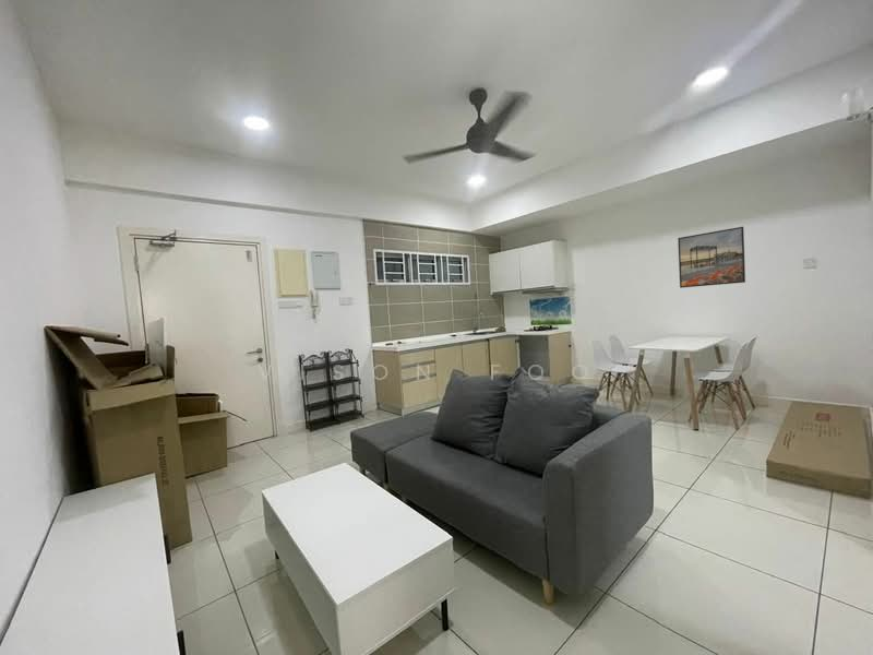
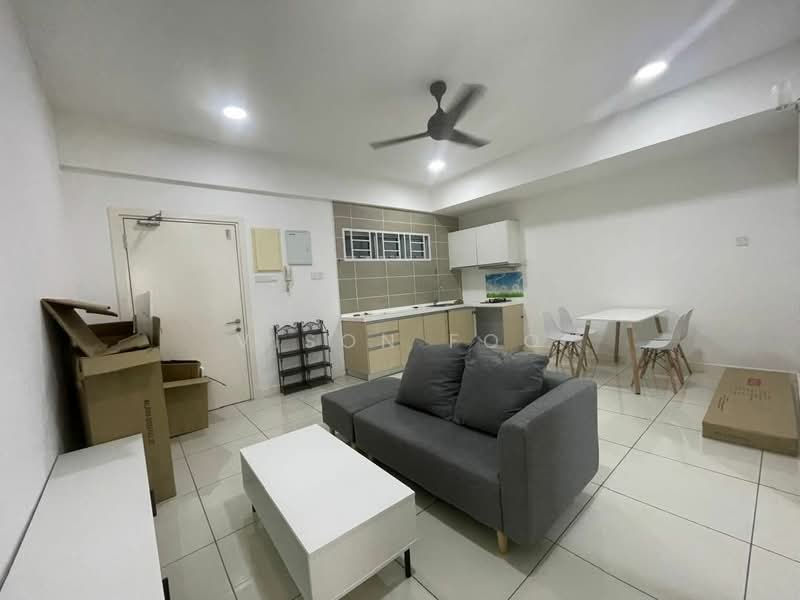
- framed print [677,226,746,289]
